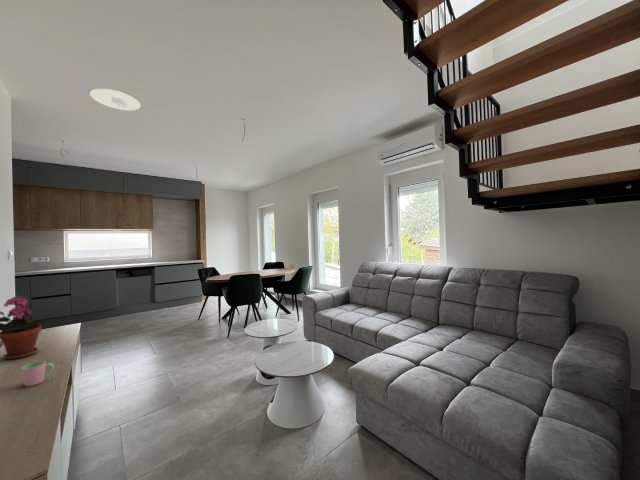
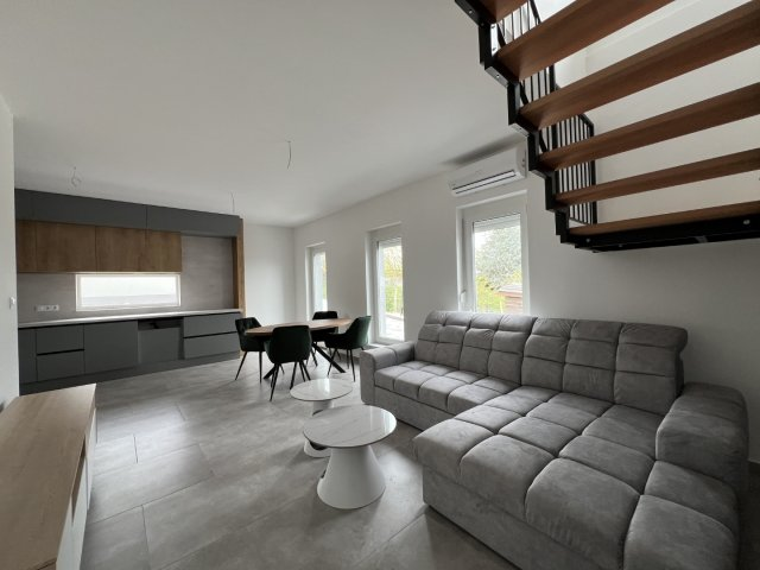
- potted plant [0,295,43,360]
- cup [20,360,55,387]
- recessed light [89,88,142,111]
